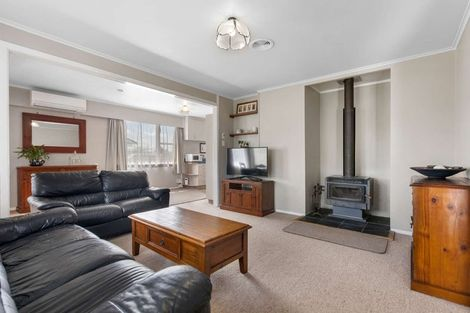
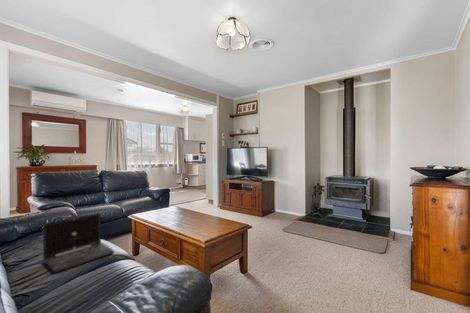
+ laptop [42,212,115,274]
